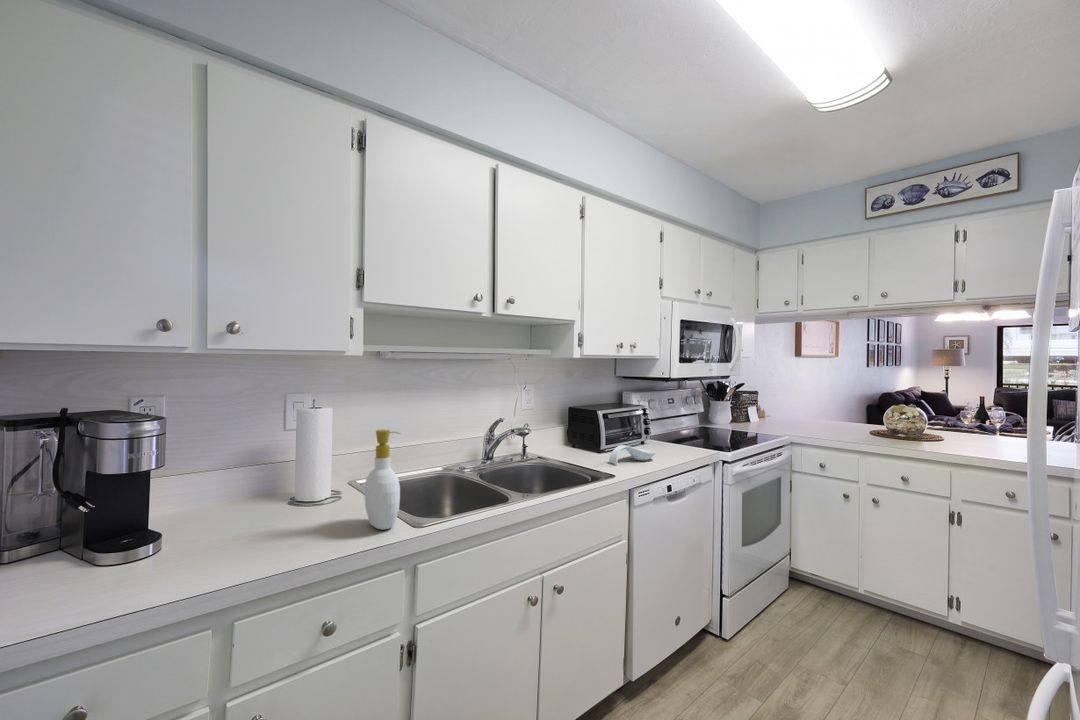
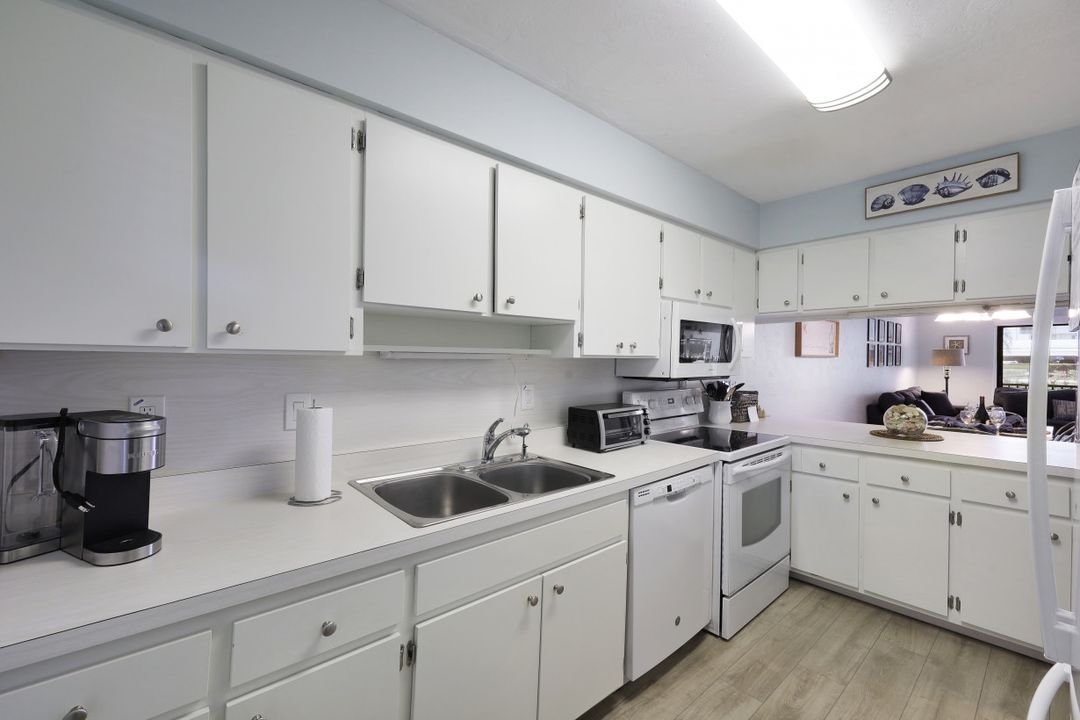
- spoon rest [608,444,656,465]
- soap bottle [364,428,402,530]
